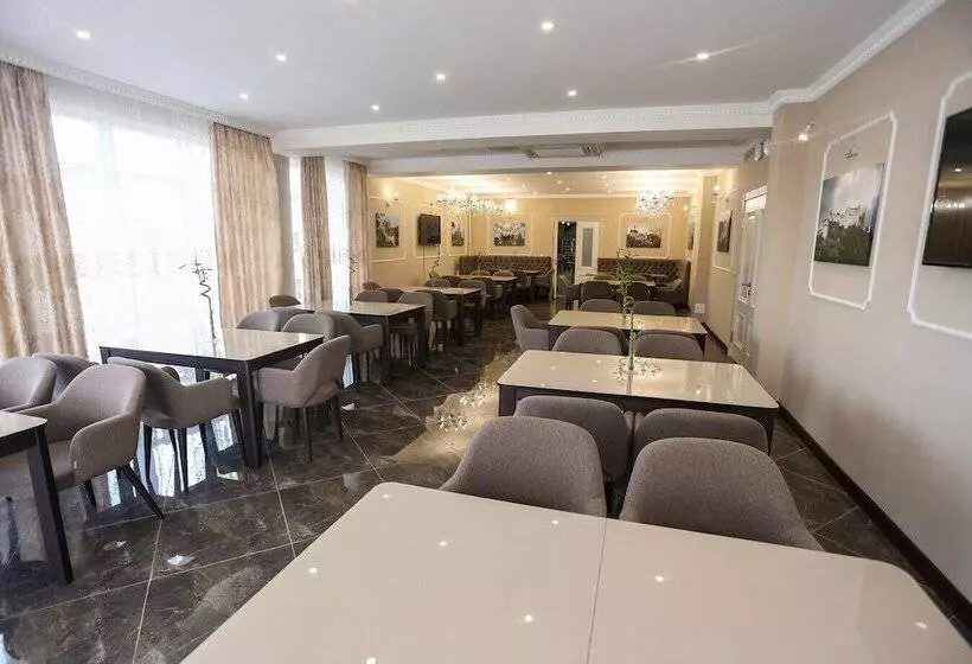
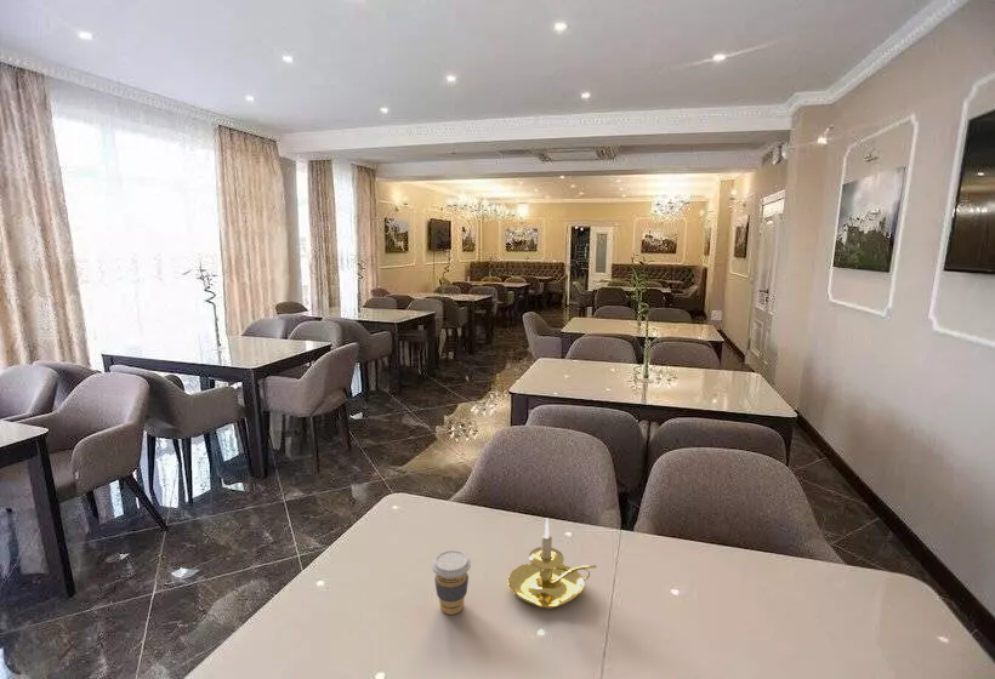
+ coffee cup [431,549,472,616]
+ candle holder [506,518,598,610]
